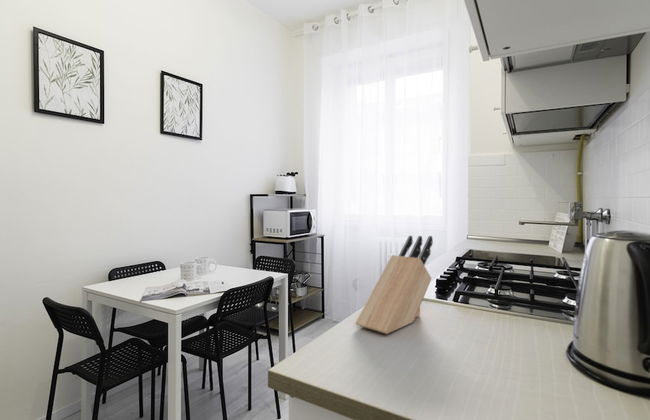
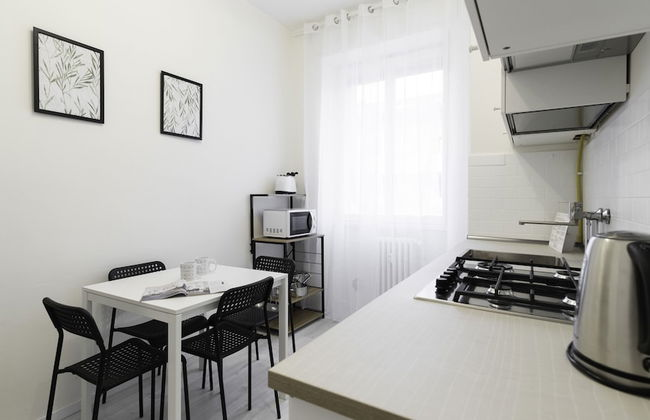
- knife block [354,235,434,335]
